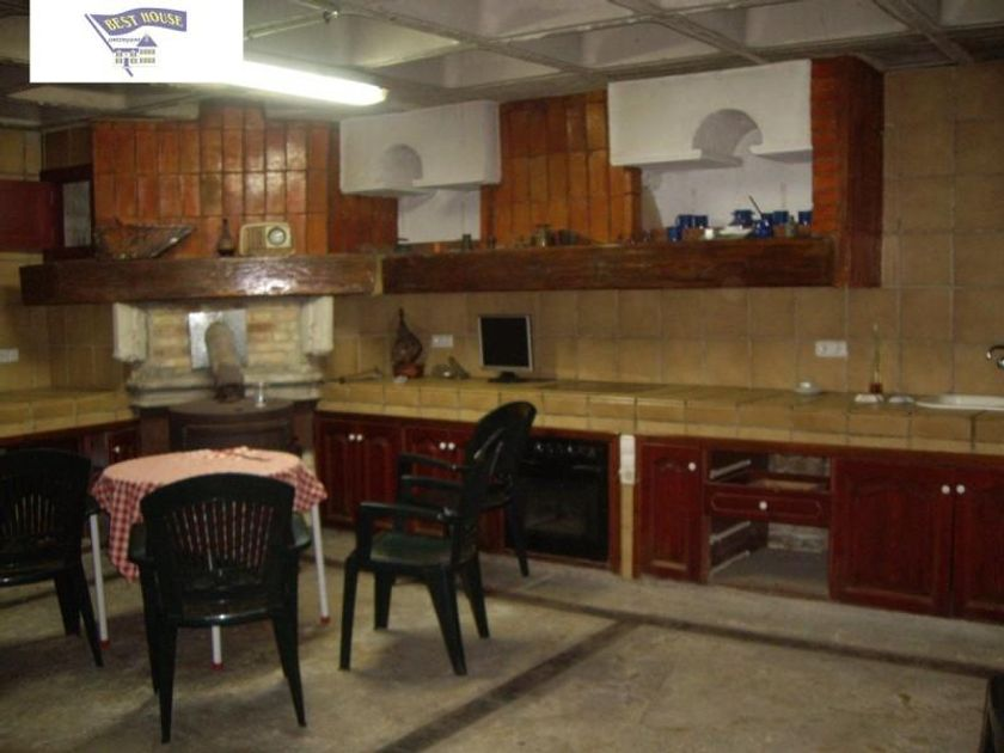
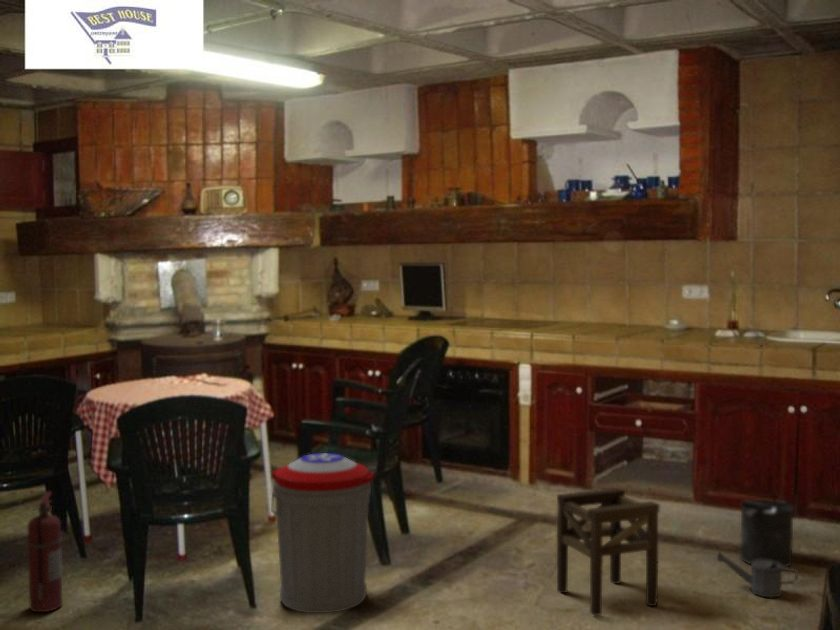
+ watering can [716,551,799,599]
+ trash can [270,452,375,615]
+ stool [556,487,661,617]
+ bucket [738,491,795,567]
+ fire extinguisher [26,491,64,613]
